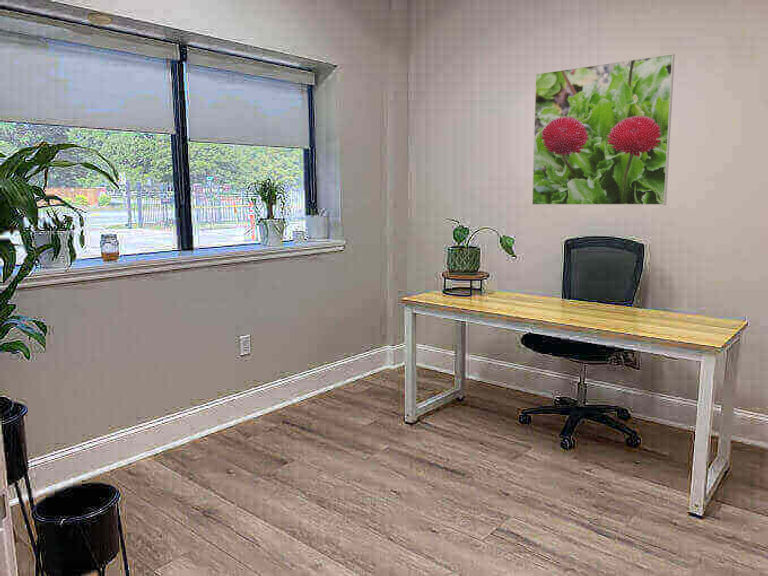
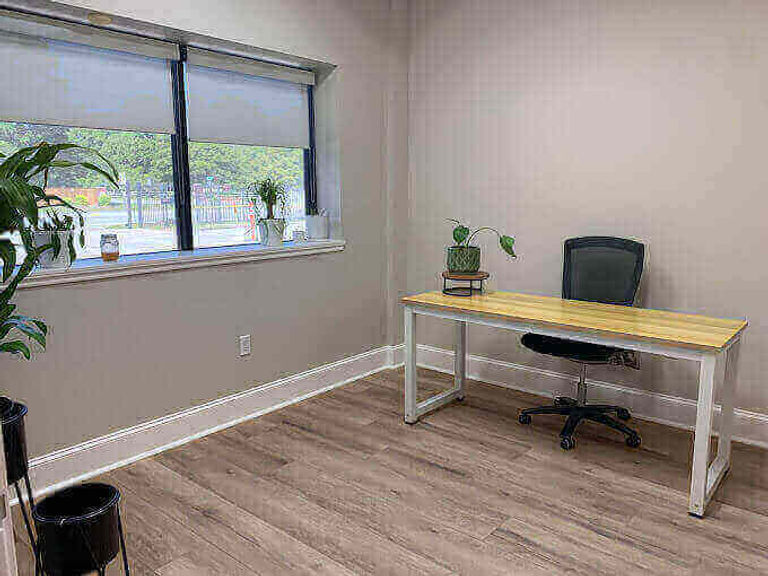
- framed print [531,53,676,206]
